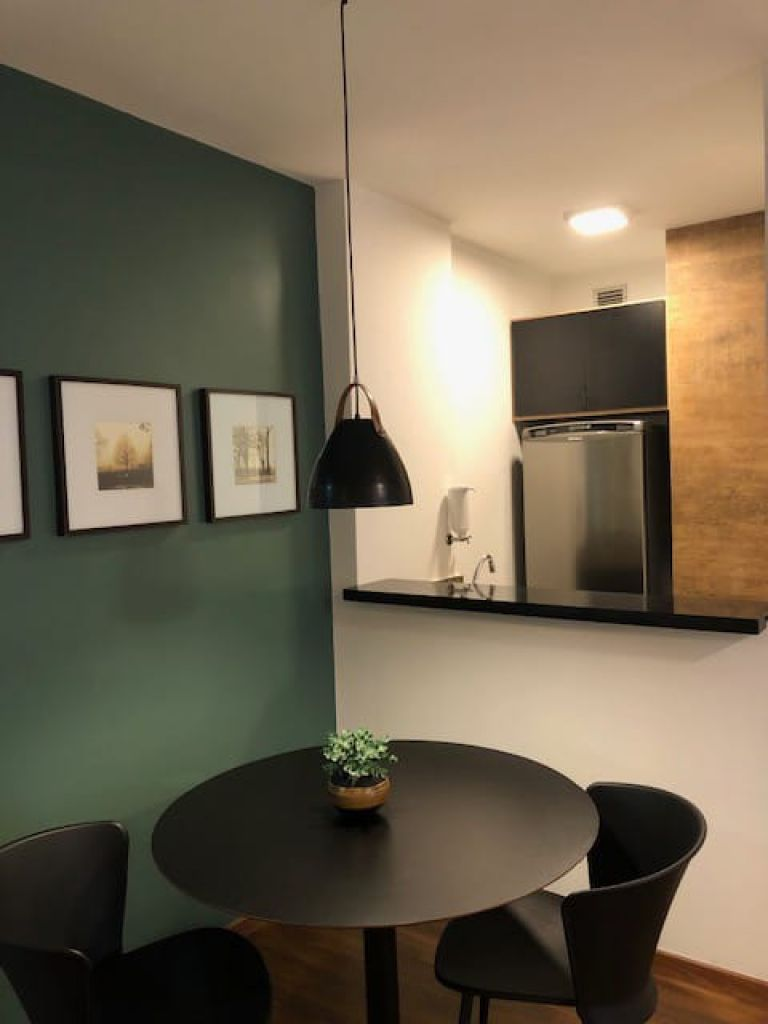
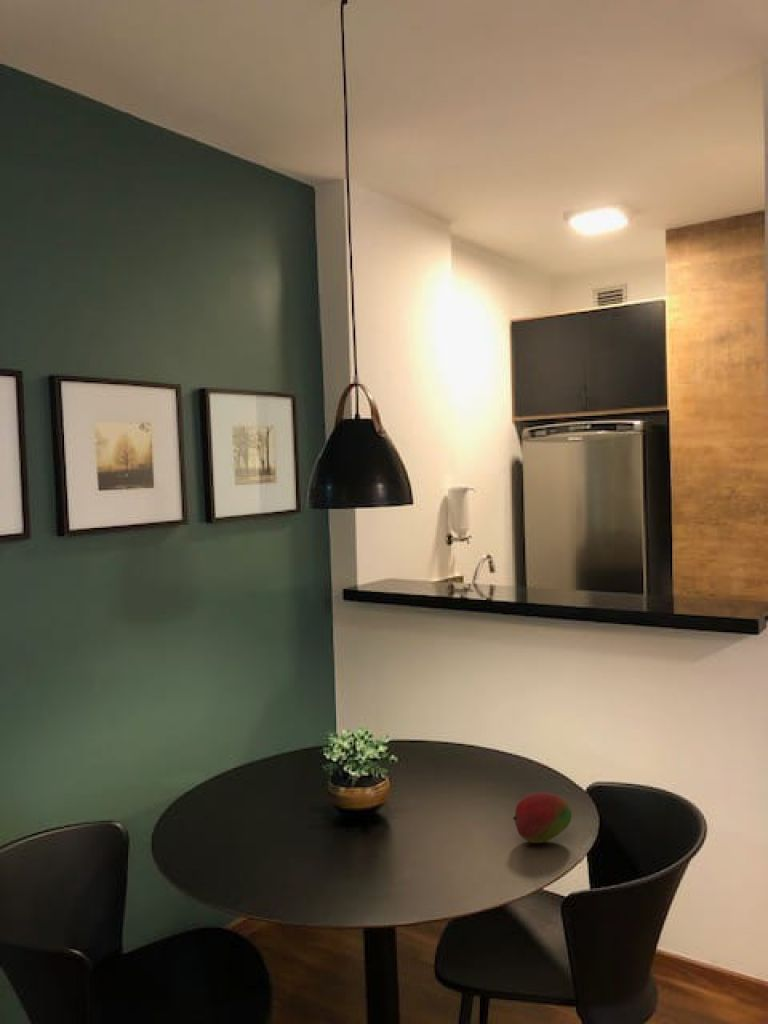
+ fruit [512,791,573,844]
